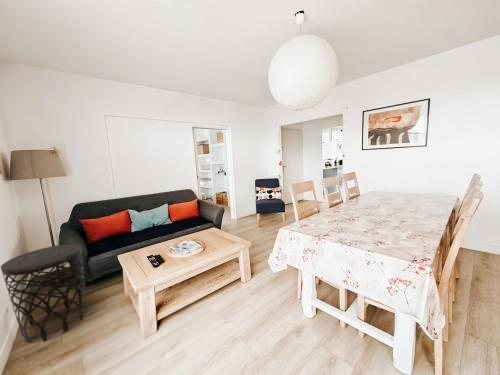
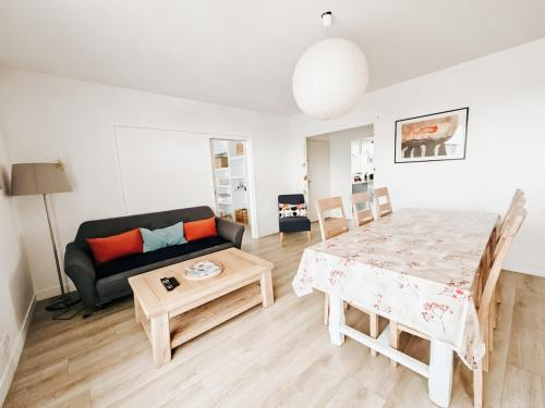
- side table [0,243,88,344]
